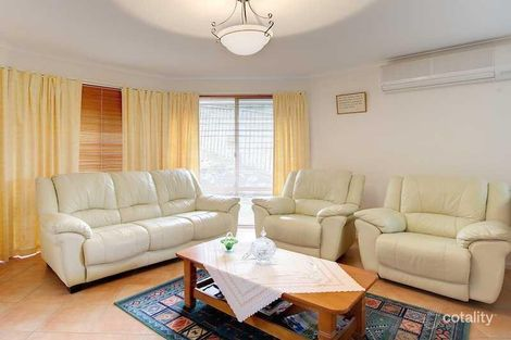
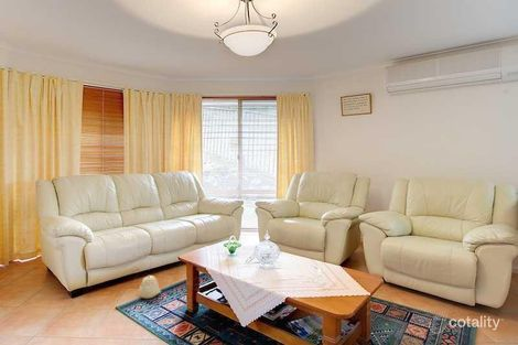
+ plush toy [138,274,162,300]
